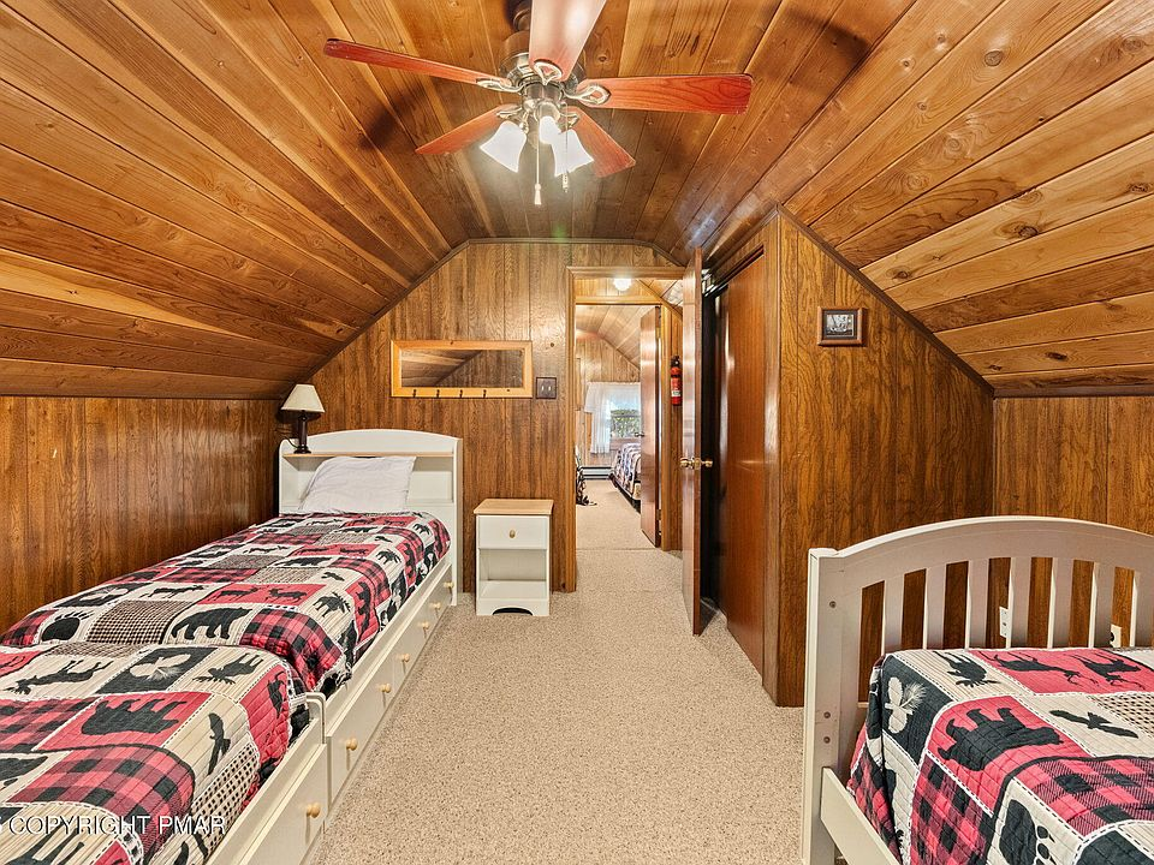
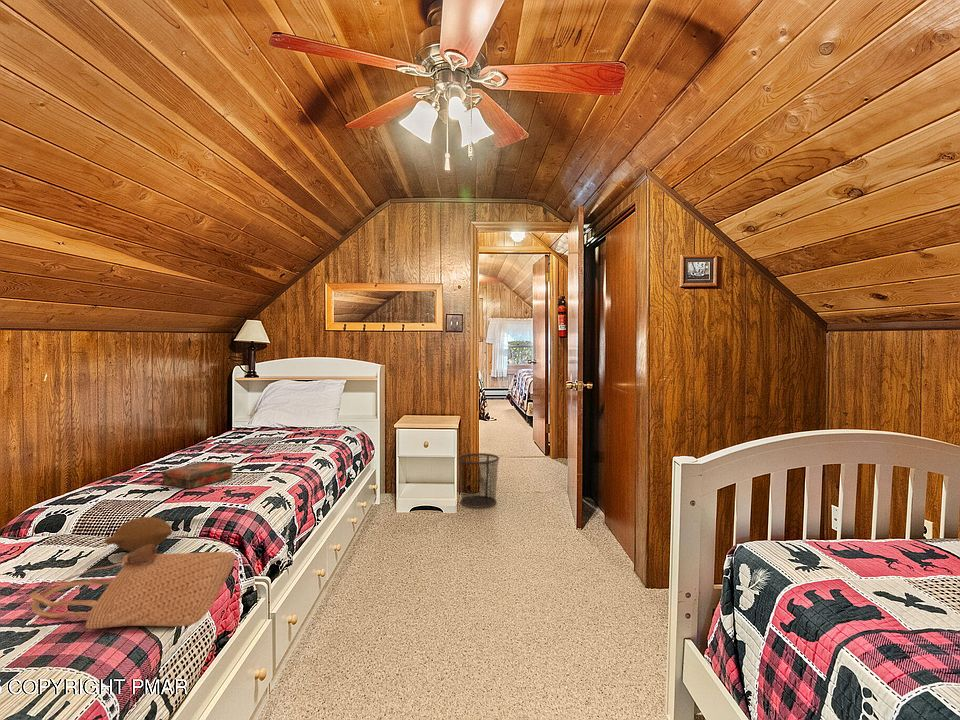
+ waste bin [456,452,500,509]
+ teddy bear [104,516,174,553]
+ tote bag [28,544,236,630]
+ book [161,461,234,490]
